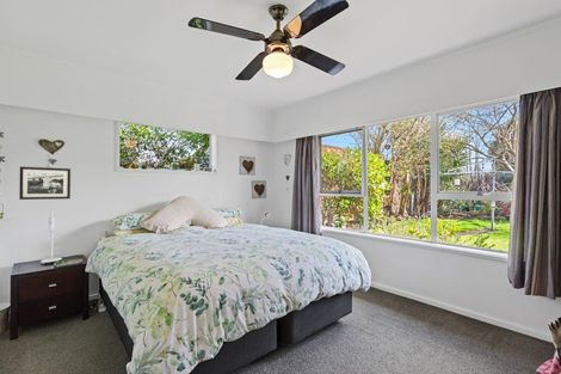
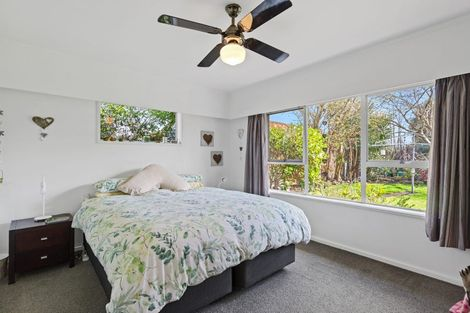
- picture frame [18,165,72,201]
